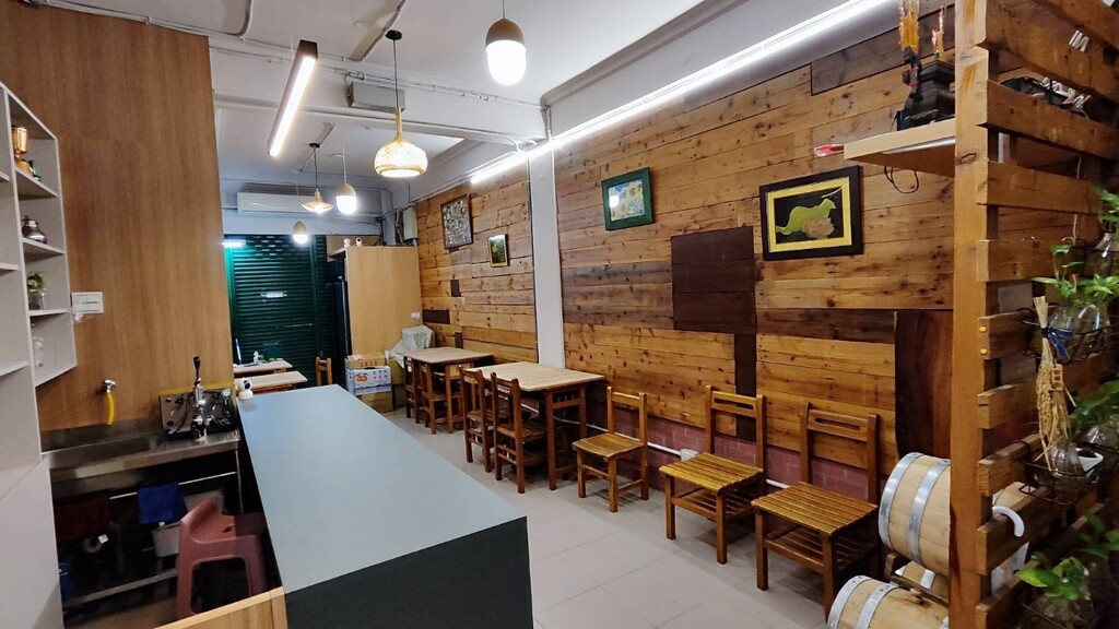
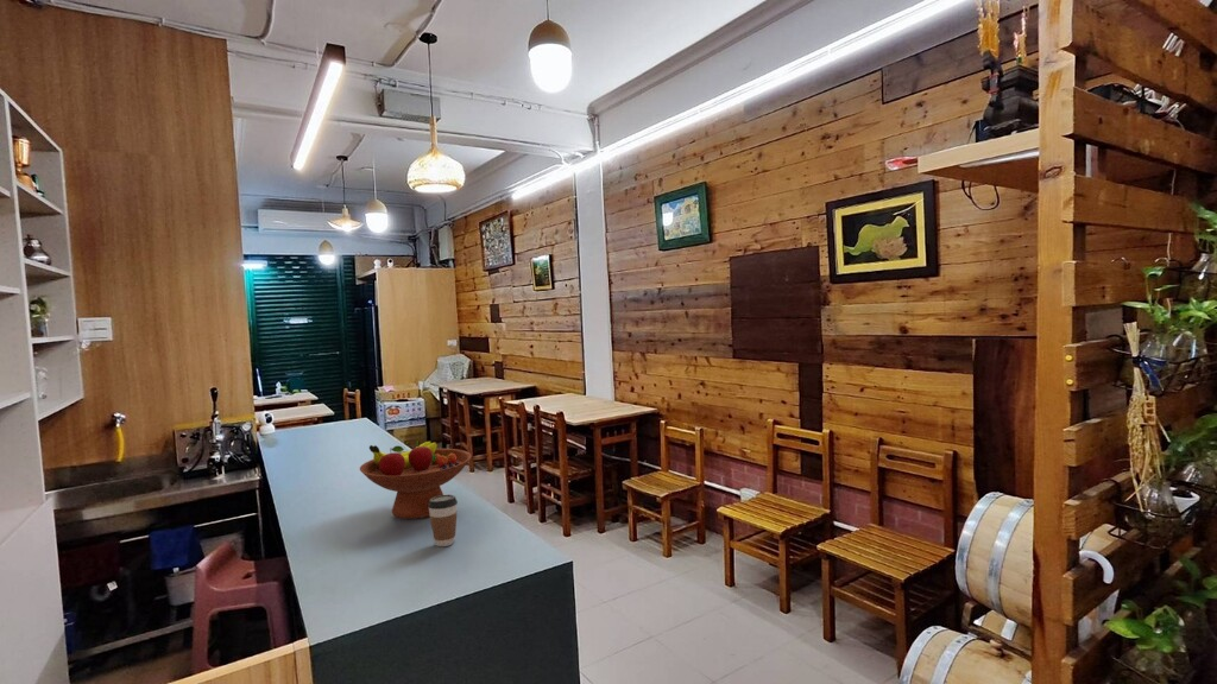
+ coffee cup [428,494,459,547]
+ fruit bowl [359,439,472,520]
